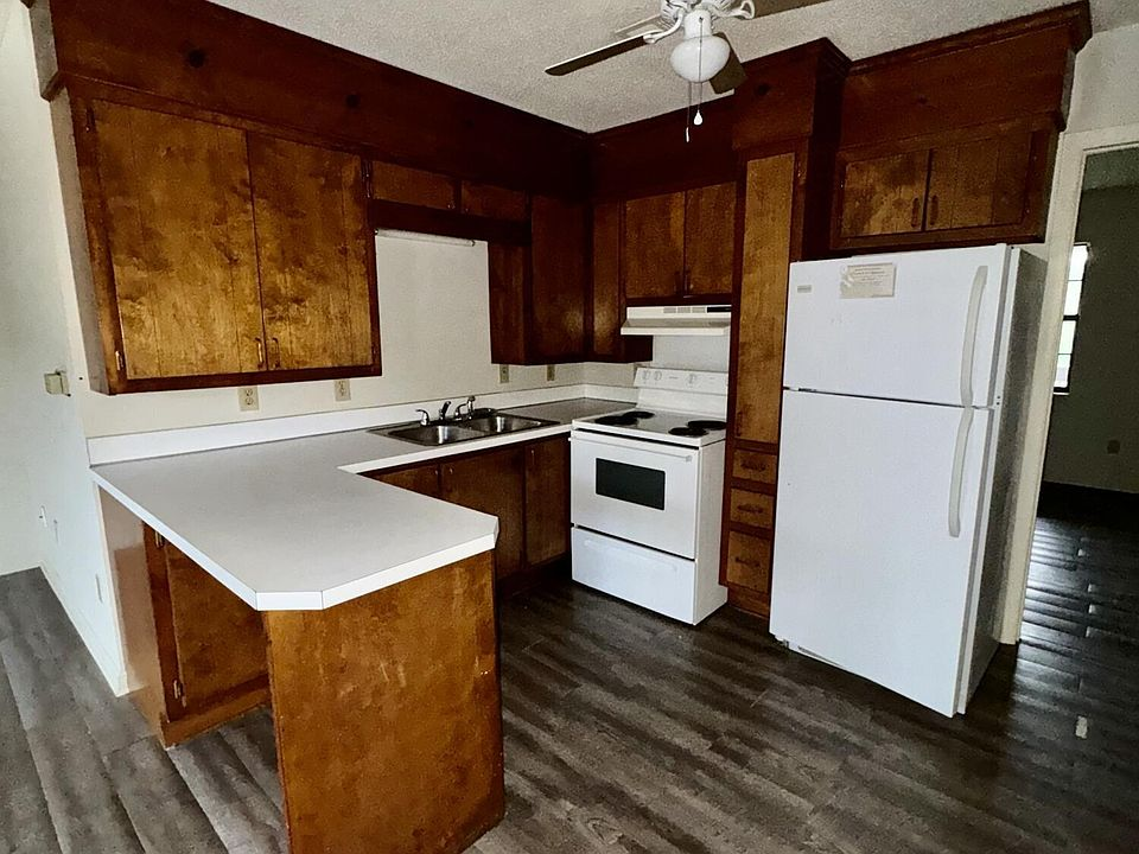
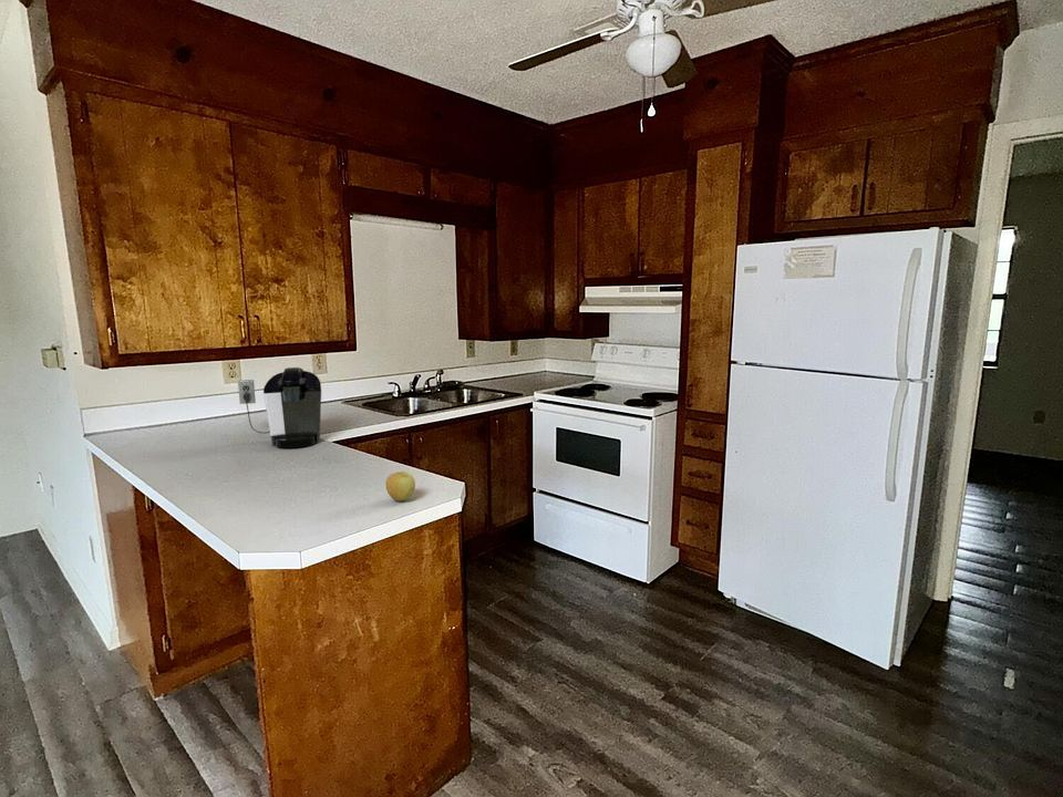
+ apple [385,470,416,503]
+ coffee maker [237,366,322,449]
